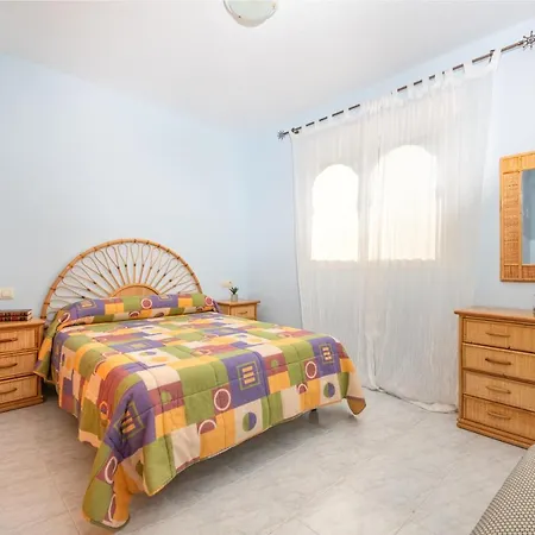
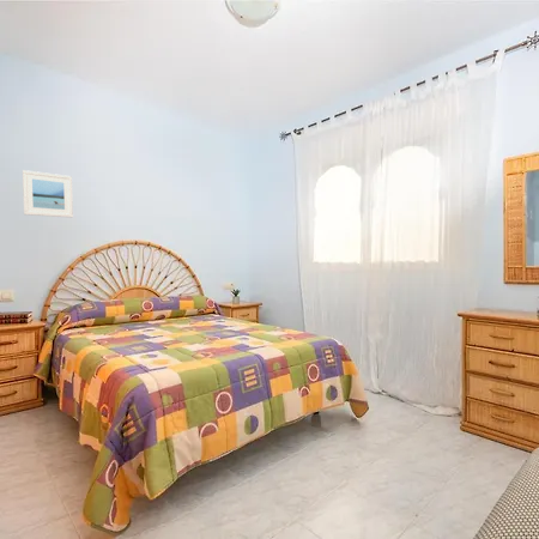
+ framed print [22,169,74,219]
